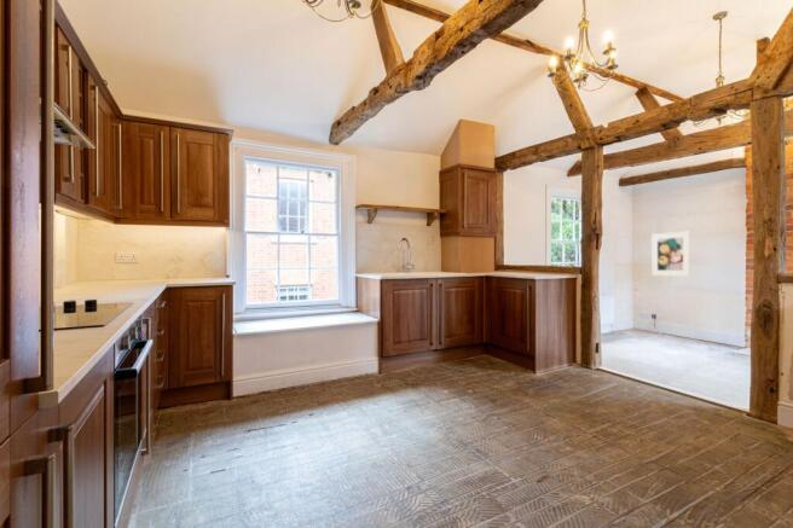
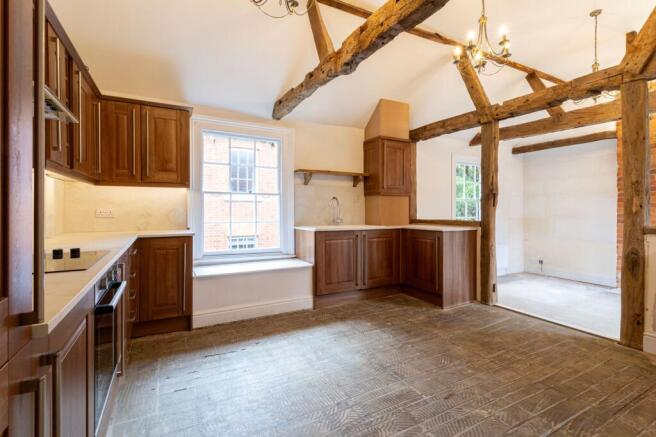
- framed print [650,231,691,277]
